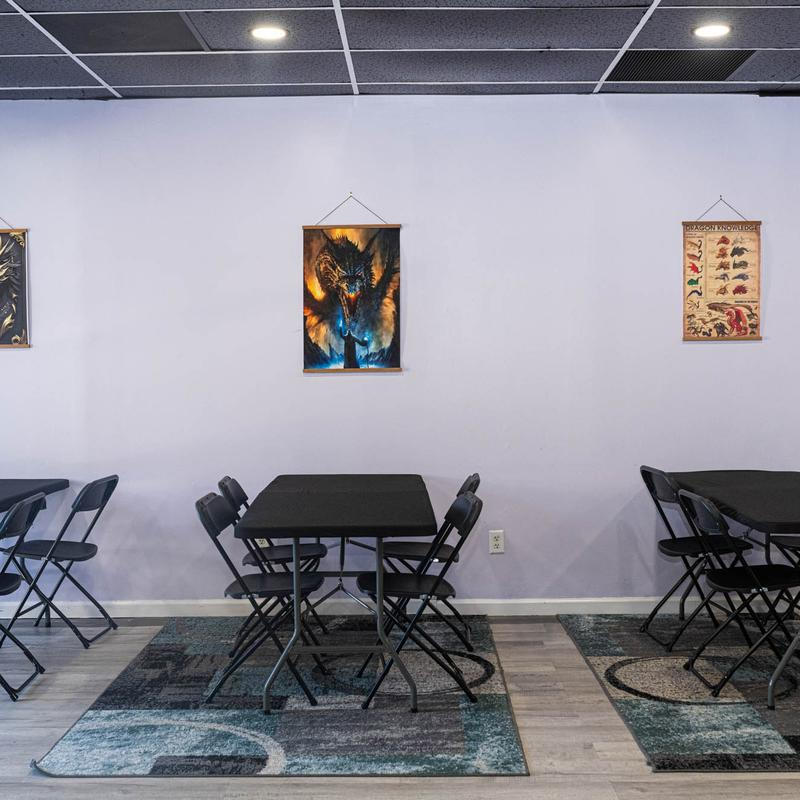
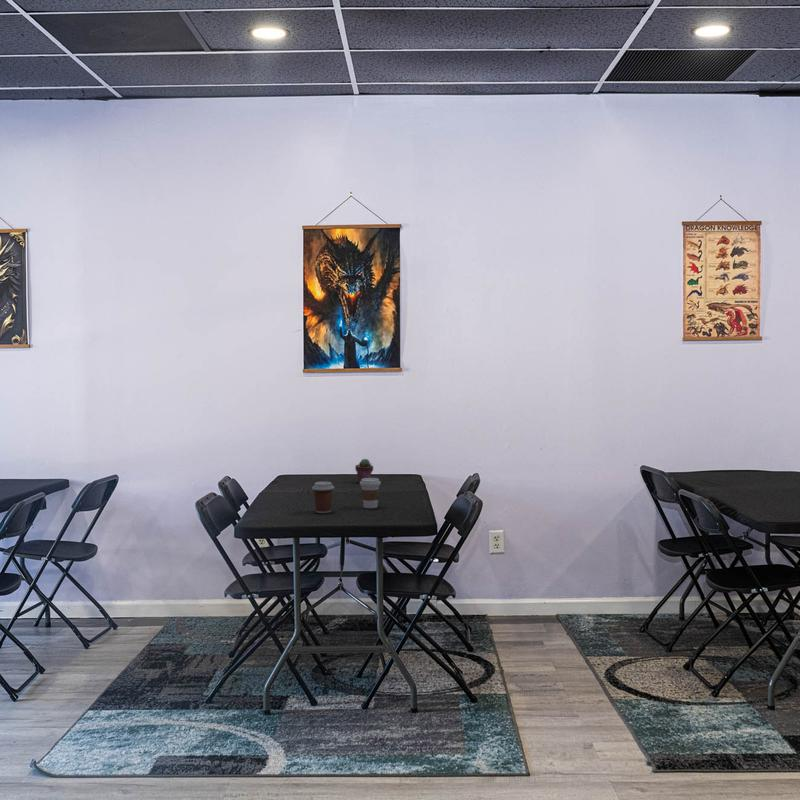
+ potted succulent [354,458,374,484]
+ coffee cup [359,477,382,509]
+ coffee cup [311,481,335,514]
